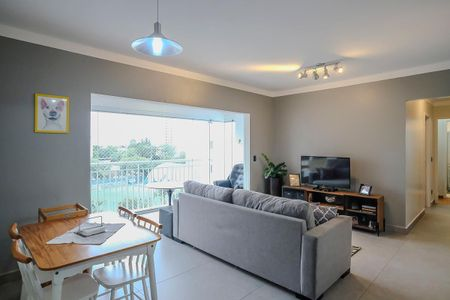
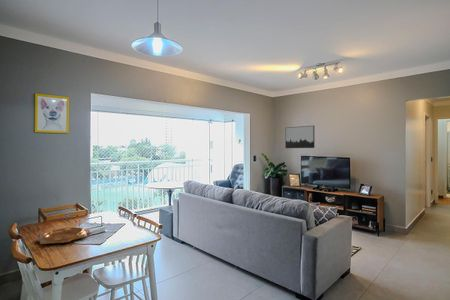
+ wall art [284,125,315,149]
+ decorative bowl [32,226,92,245]
